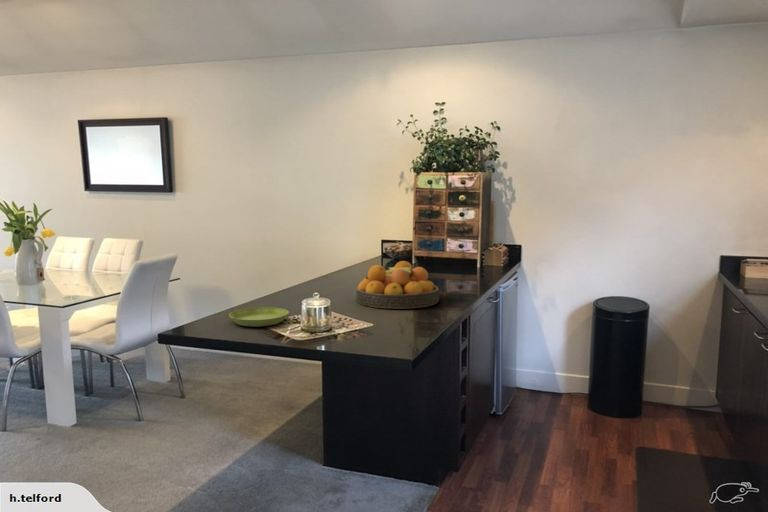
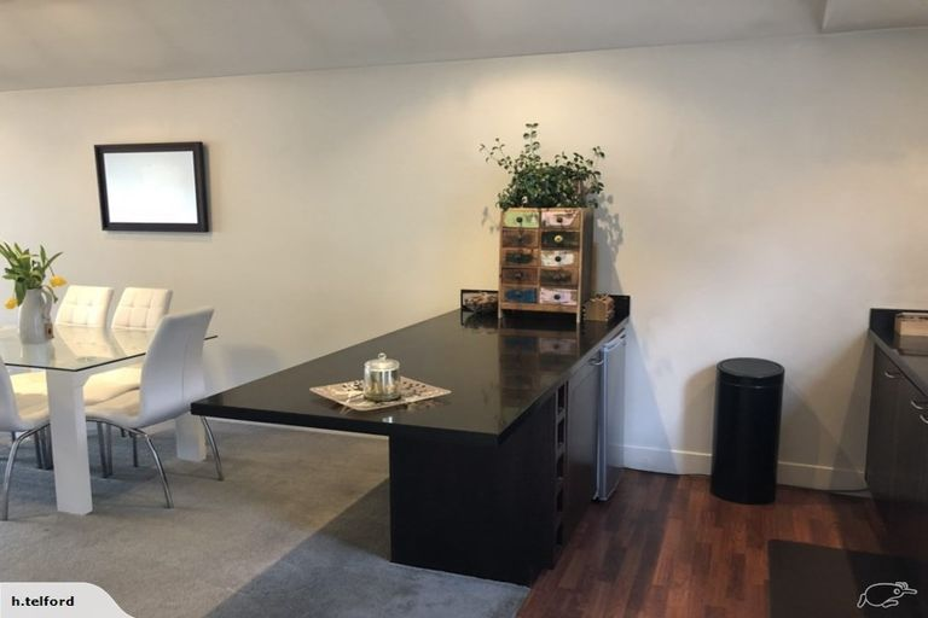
- saucer [228,306,290,328]
- fruit bowl [355,260,440,310]
